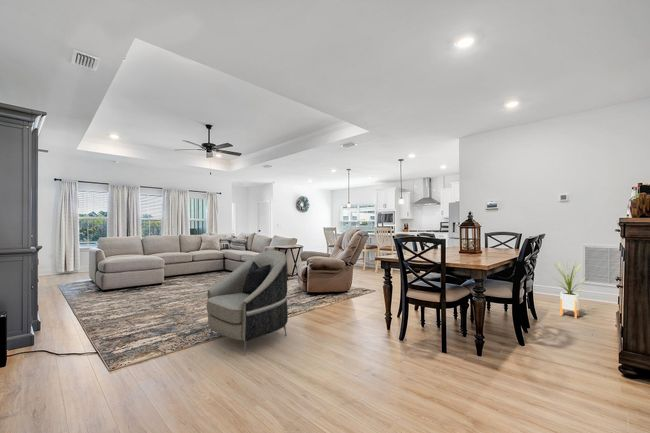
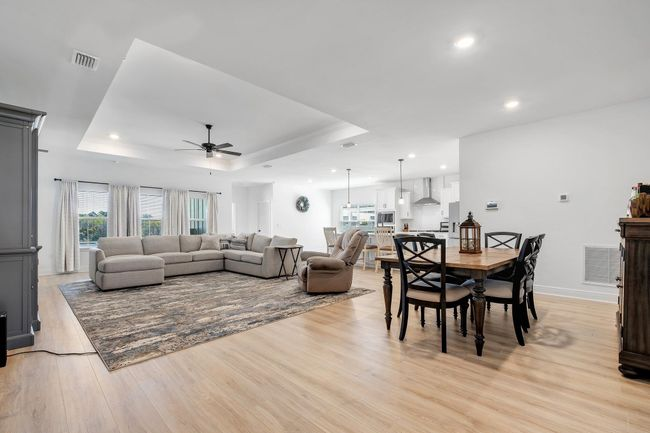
- armchair [206,249,289,357]
- house plant [553,259,586,319]
